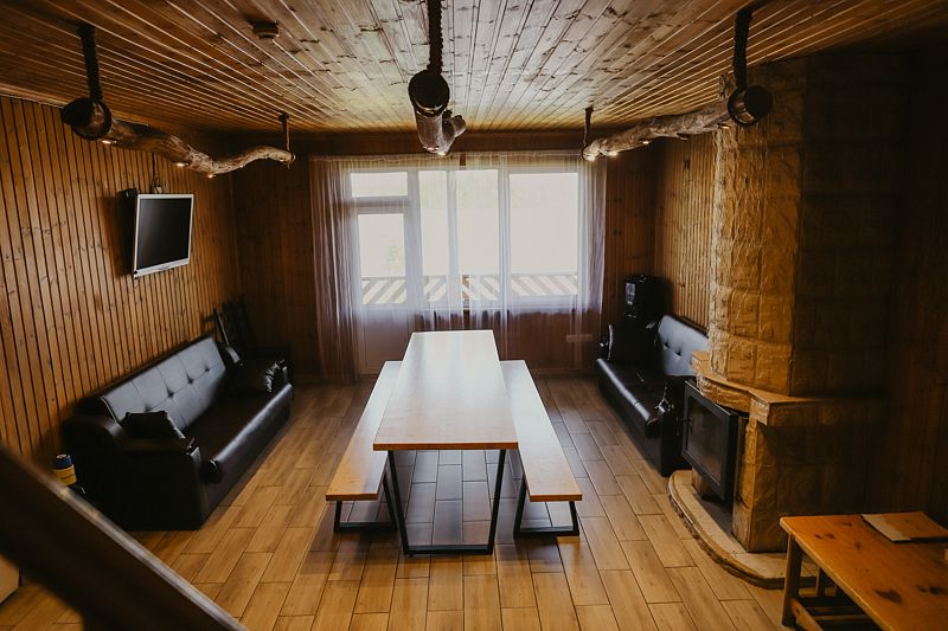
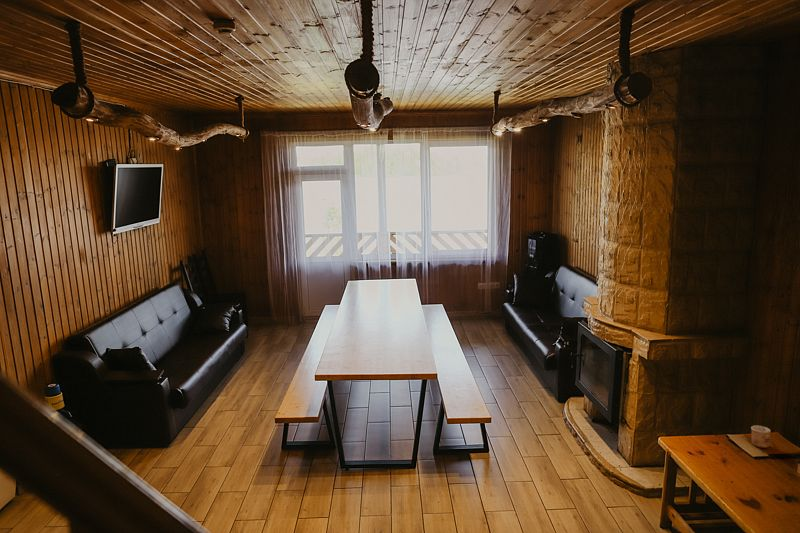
+ cup [750,425,772,449]
